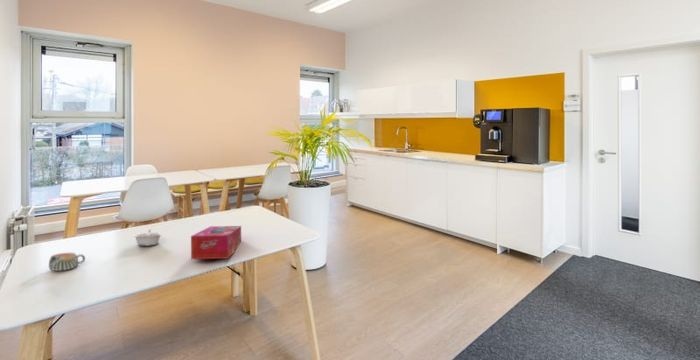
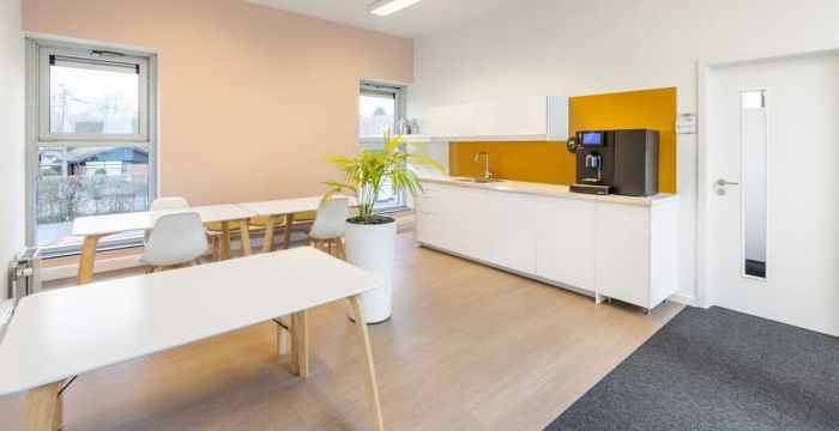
- tissue box [190,225,242,260]
- mug [48,252,86,272]
- legume [132,229,163,247]
